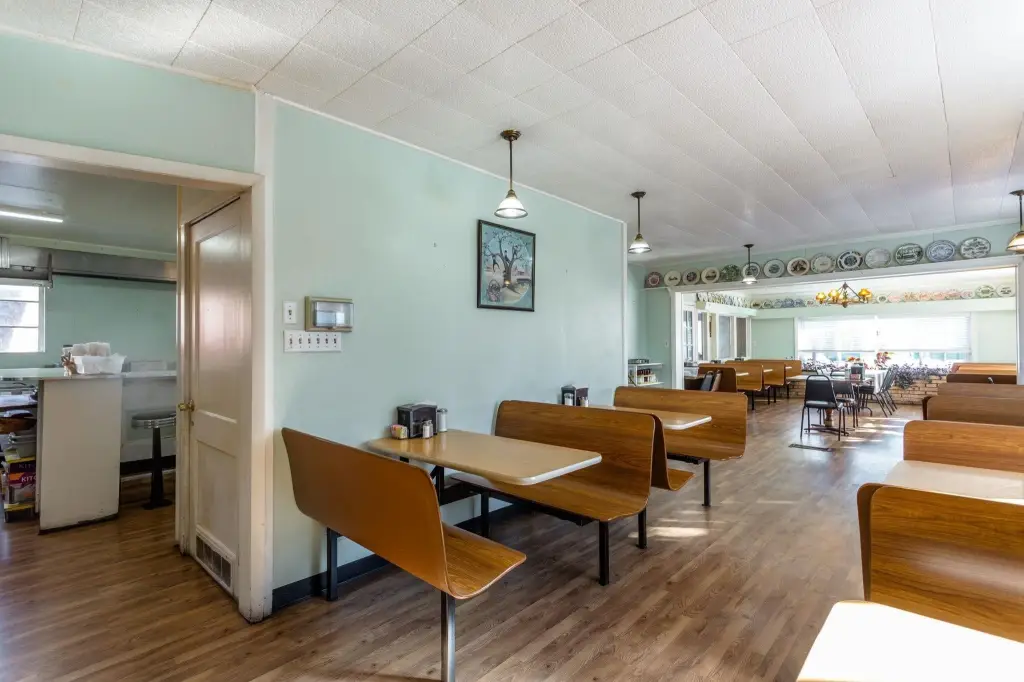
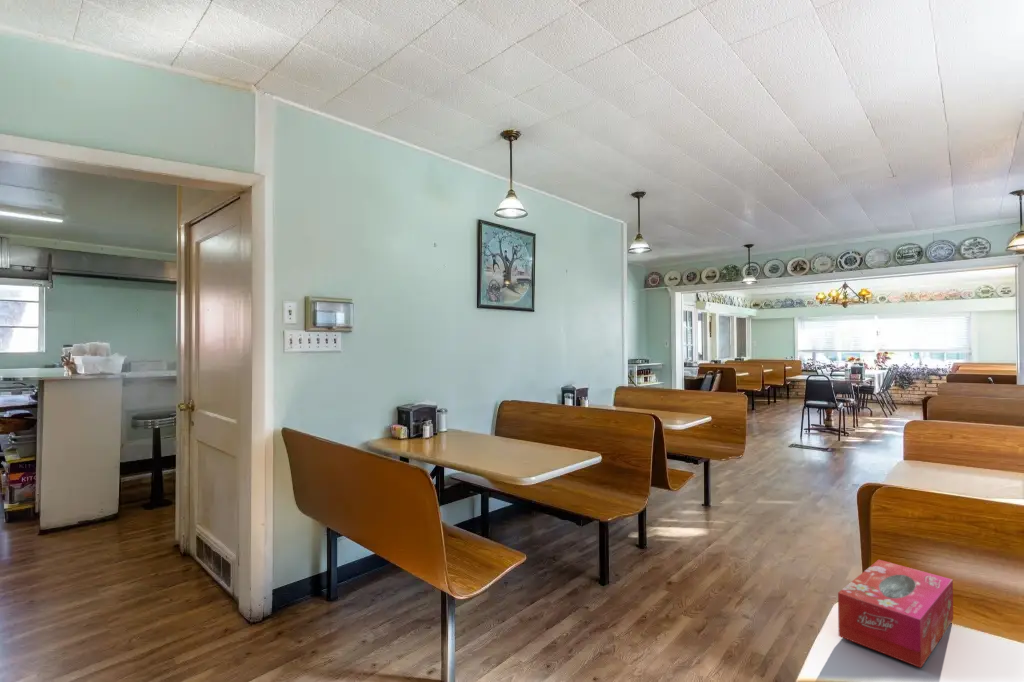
+ tissue box [837,559,954,669]
